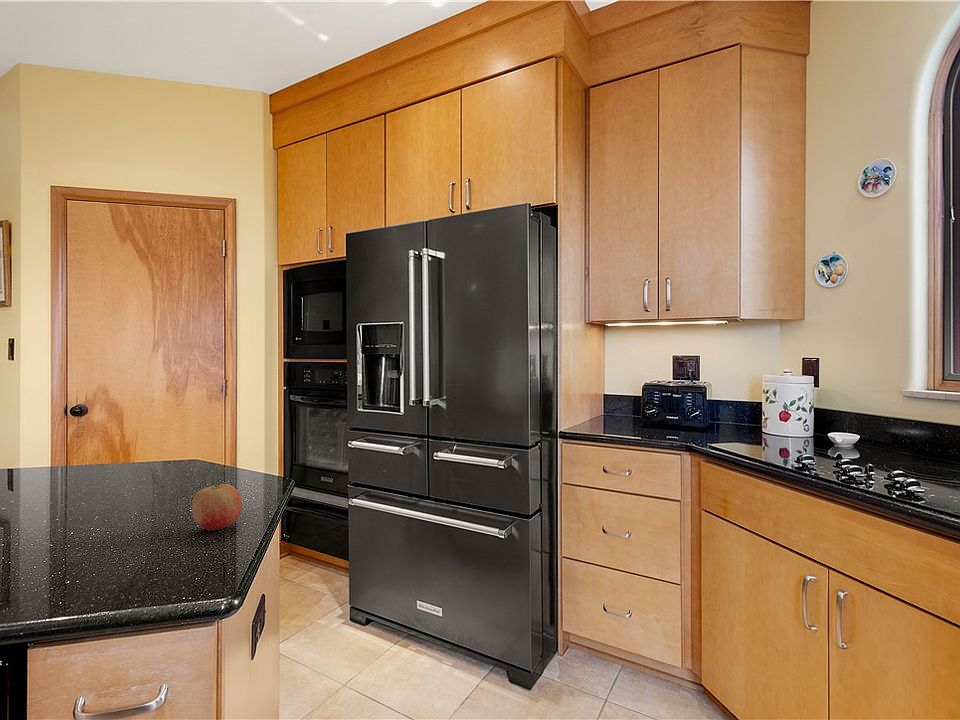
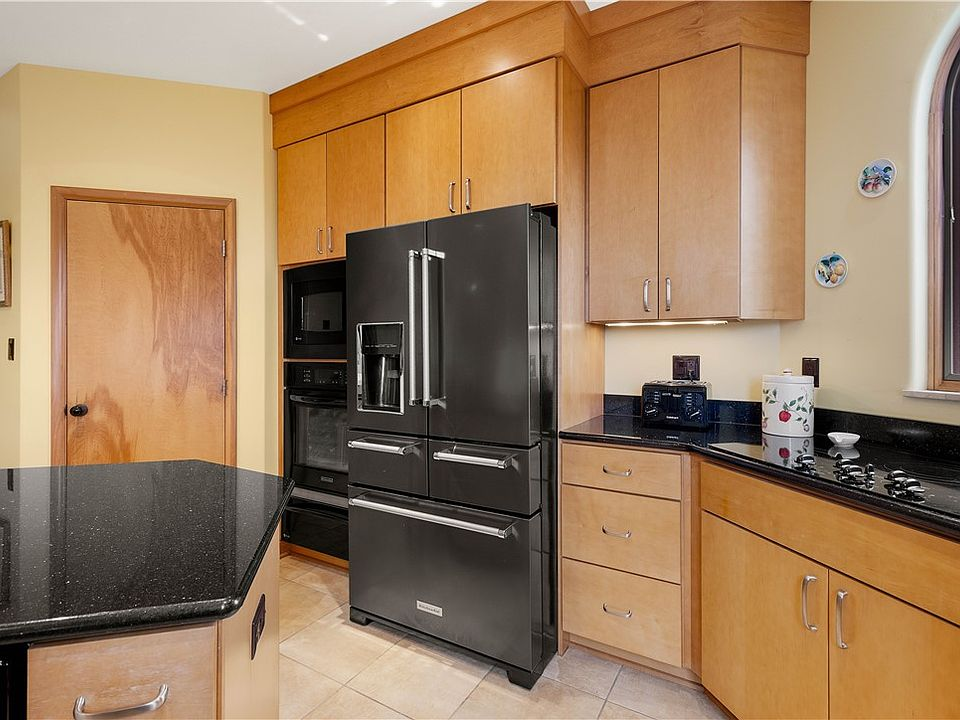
- fruit [190,483,243,532]
